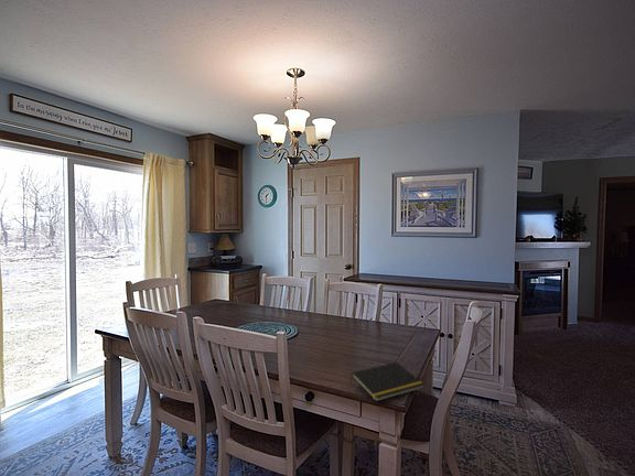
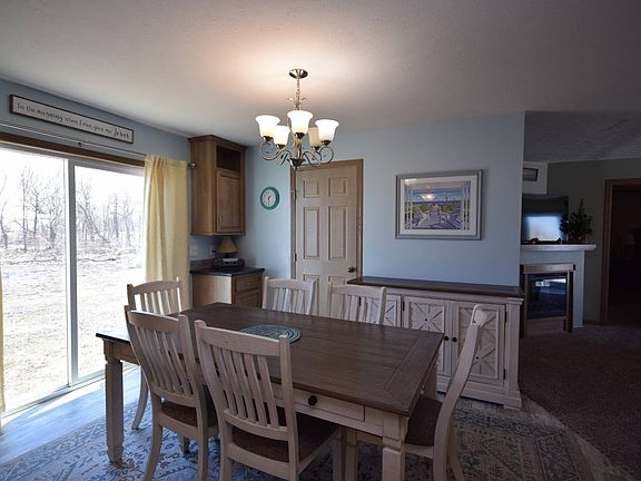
- notepad [349,361,426,402]
